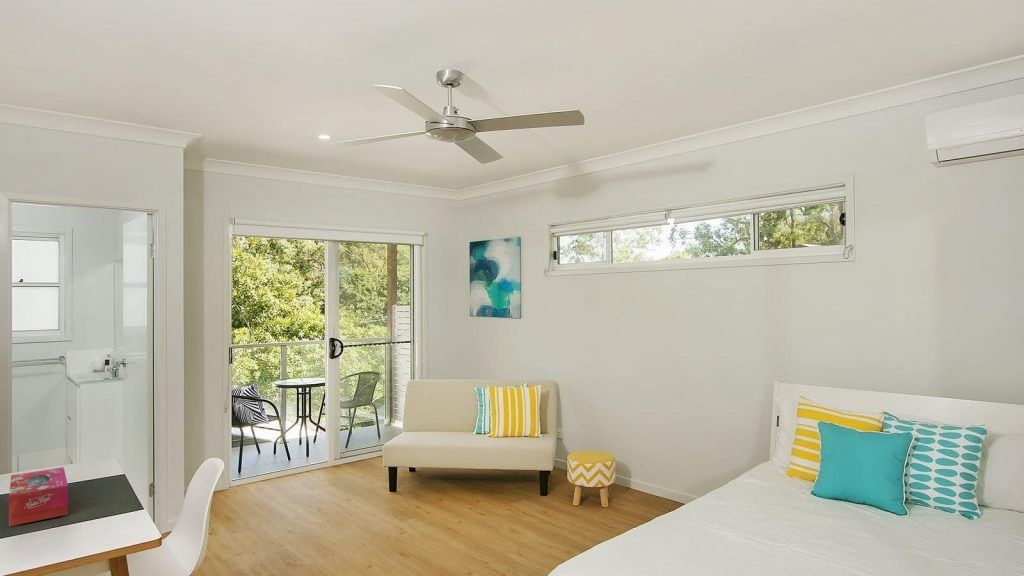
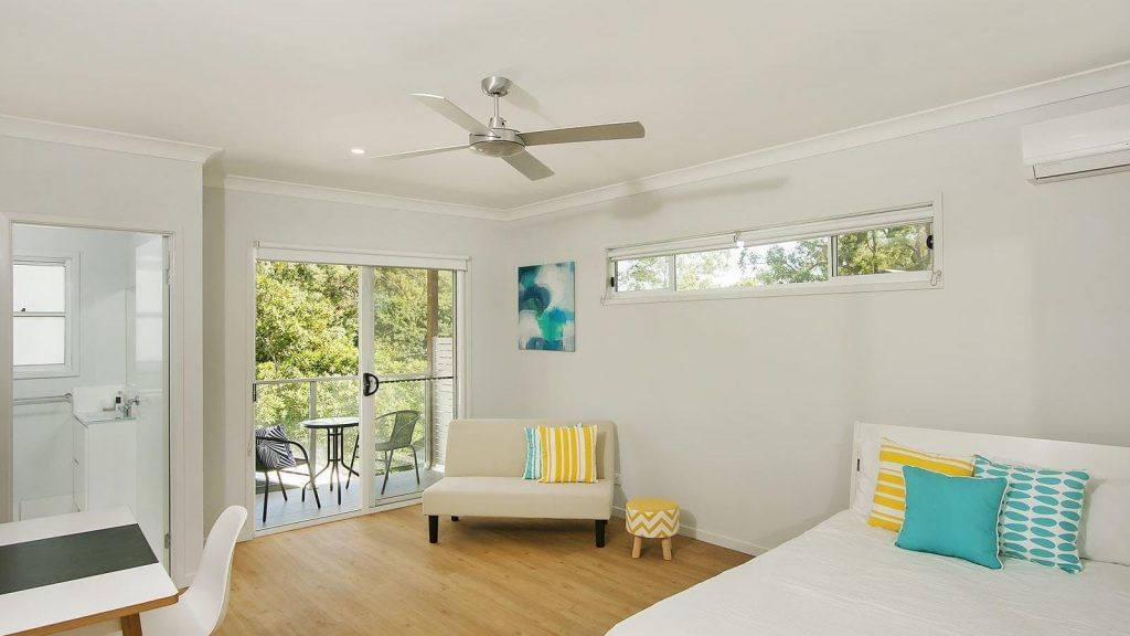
- tissue box [8,466,69,527]
